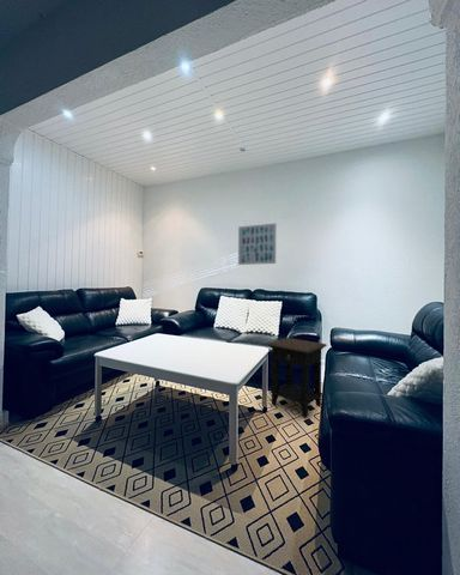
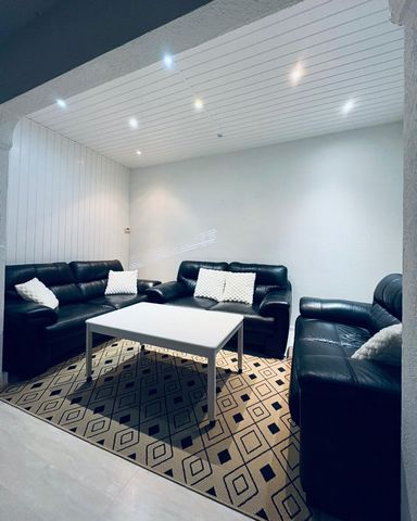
- side table [266,337,328,418]
- wall art [237,223,277,266]
